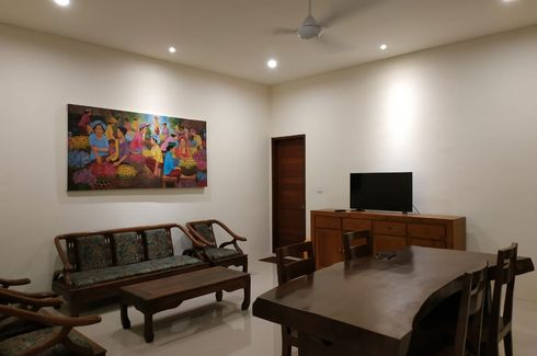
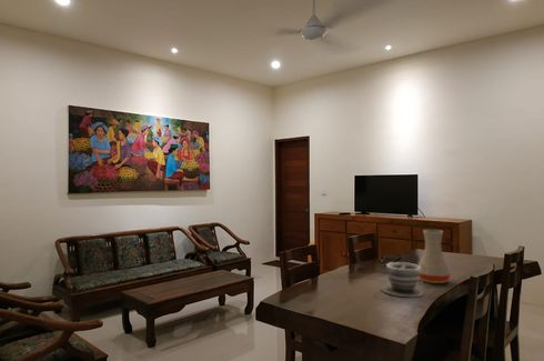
+ vase [417,229,452,284]
+ planter [381,261,425,298]
